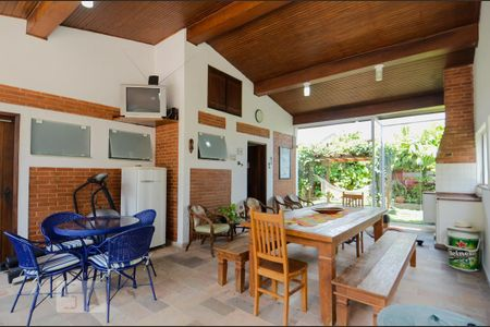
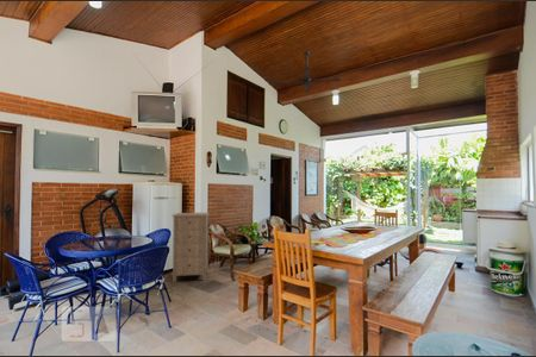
+ ceiling fan [272,50,343,94]
+ storage cabinet [170,212,211,283]
